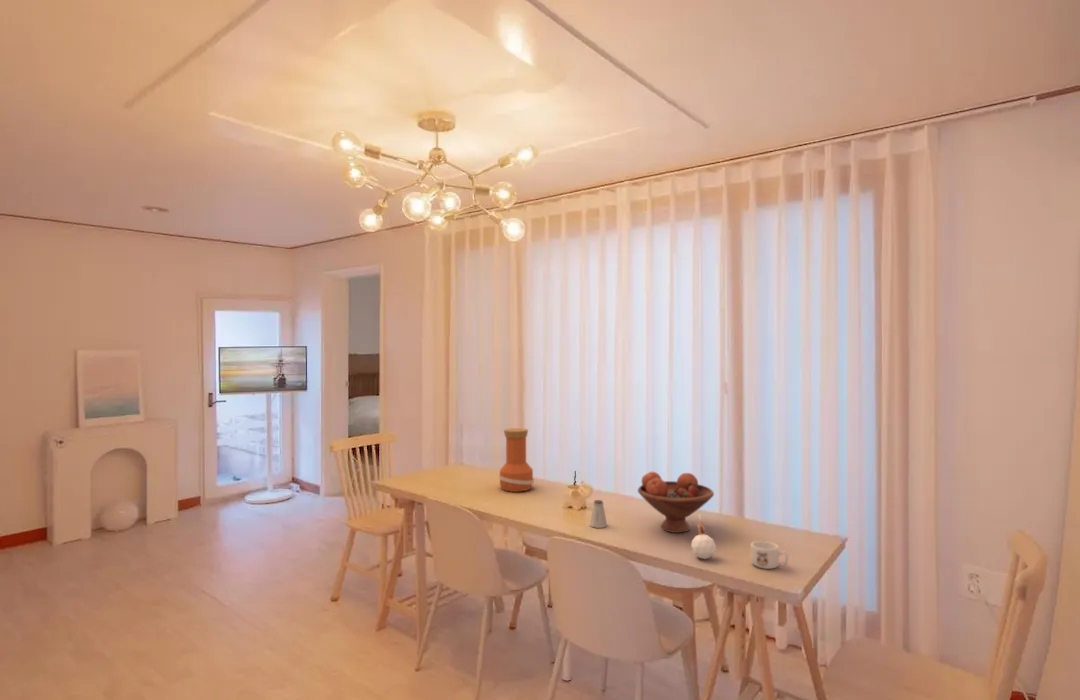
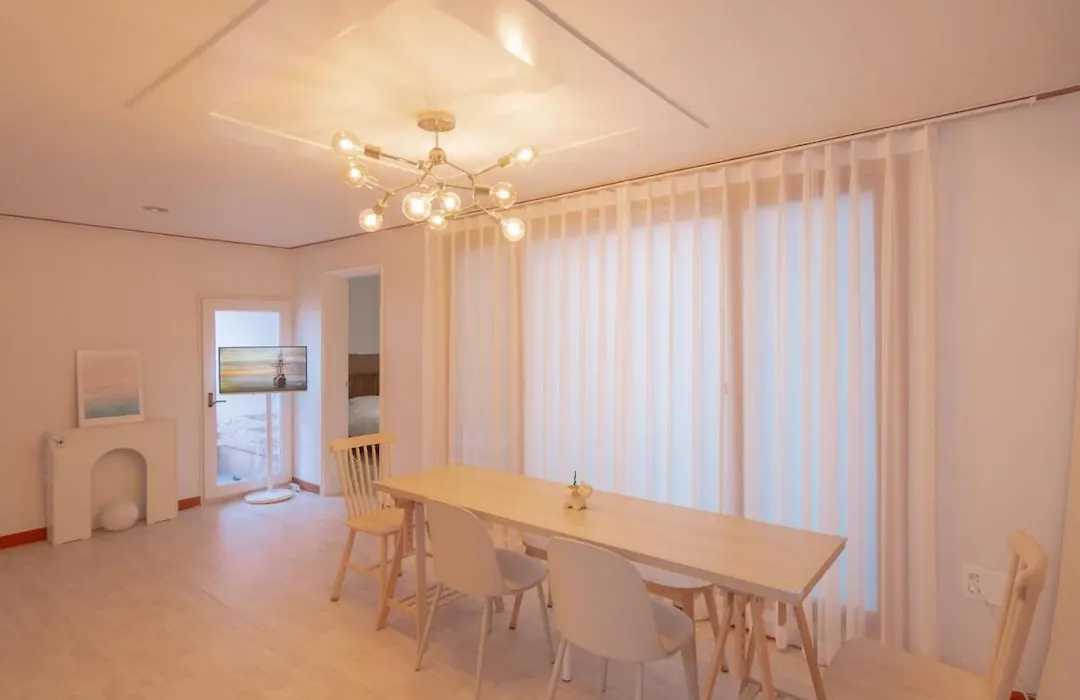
- mug [750,540,789,570]
- saltshaker [589,499,608,529]
- vase [498,427,535,493]
- candle [691,519,717,560]
- fruit bowl [637,471,715,534]
